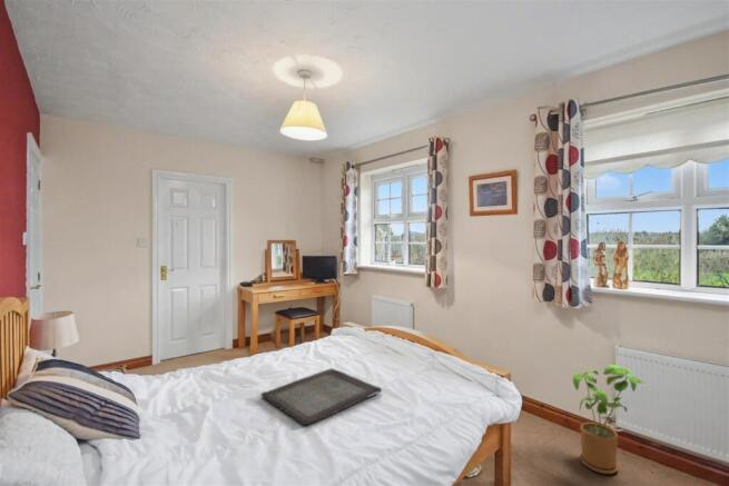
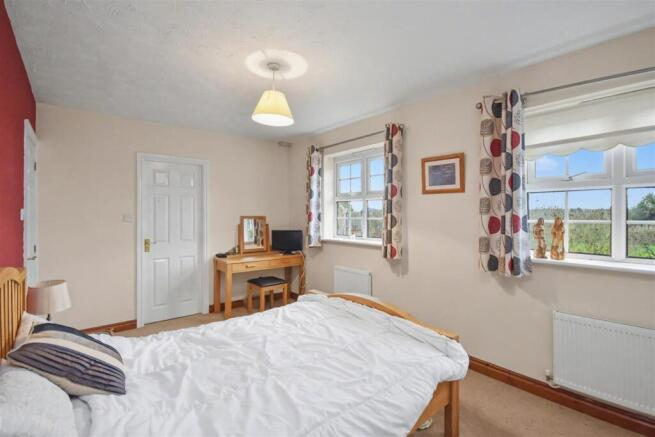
- serving tray [260,367,383,426]
- house plant [571,364,646,475]
